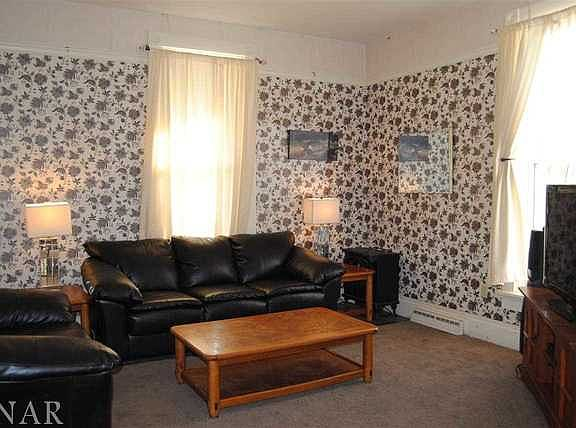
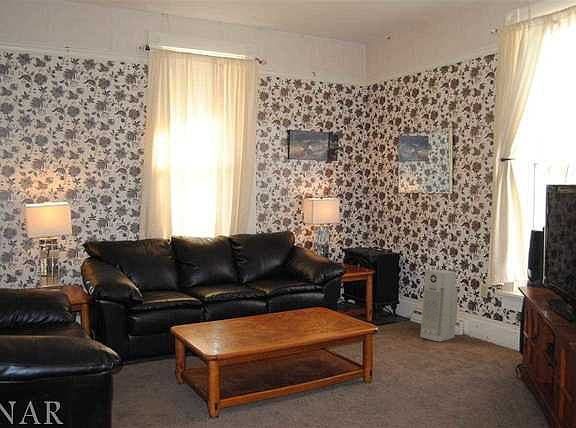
+ air purifier [419,269,459,342]
